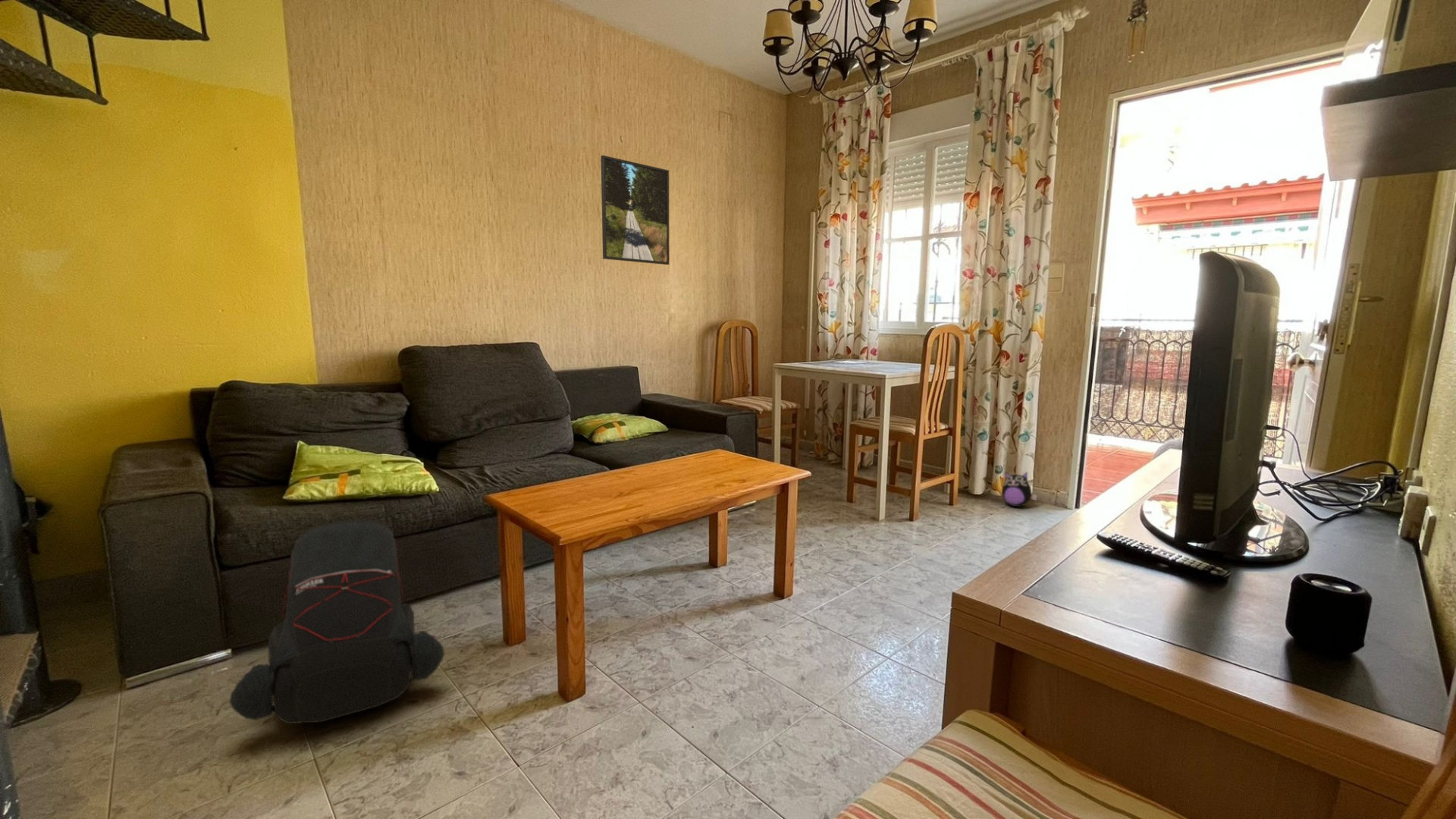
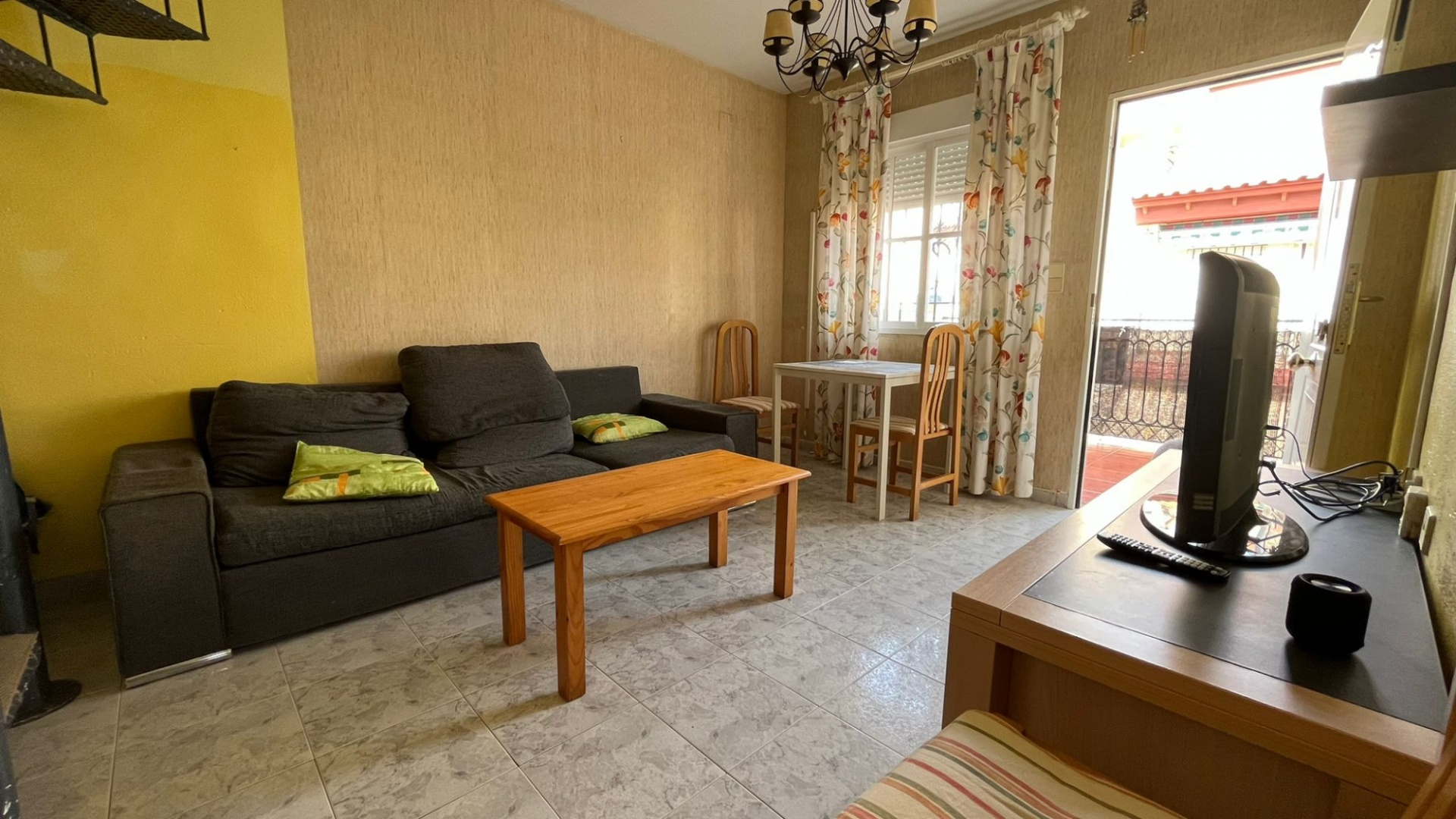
- plush toy [1001,471,1037,507]
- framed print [600,155,670,265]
- backpack [229,519,445,724]
